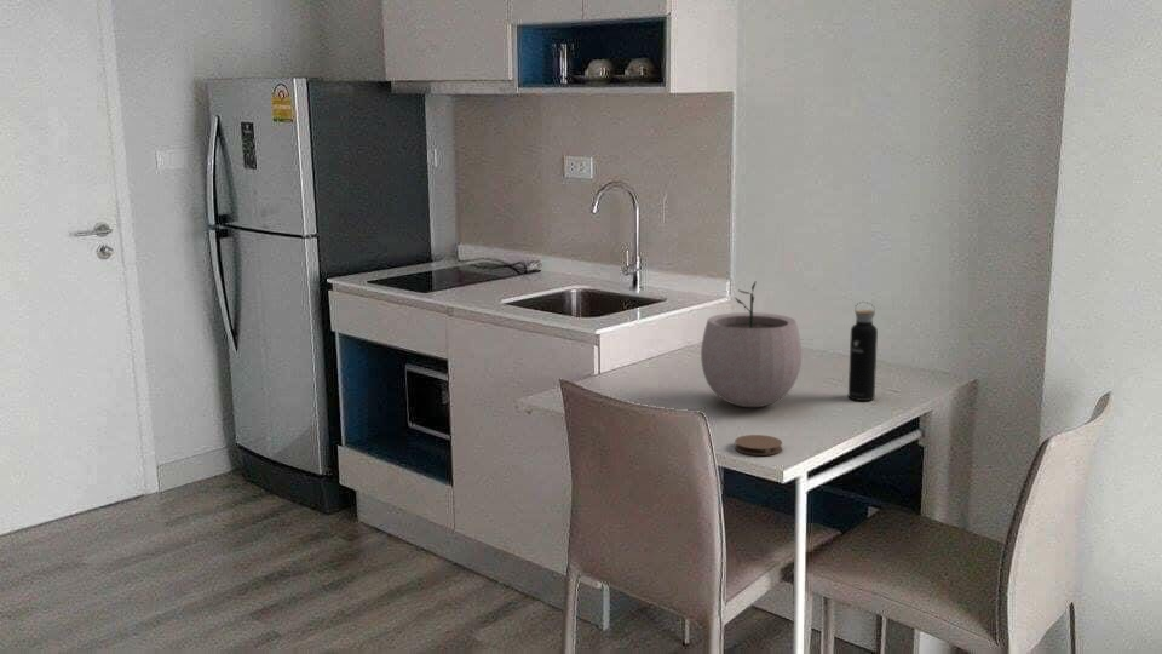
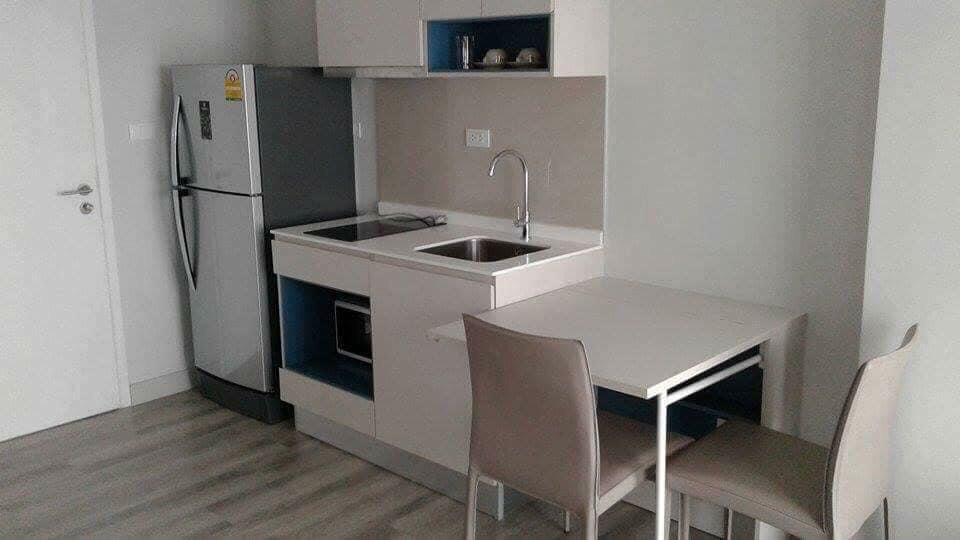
- coaster [734,434,783,457]
- water bottle [847,300,879,402]
- plant pot [700,281,803,408]
